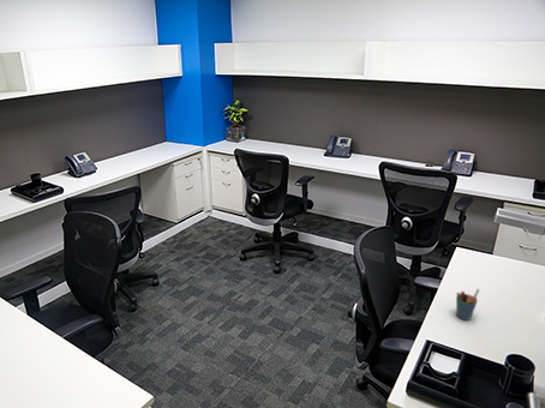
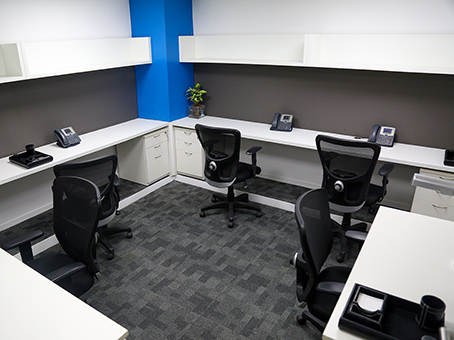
- pen holder [455,288,480,322]
